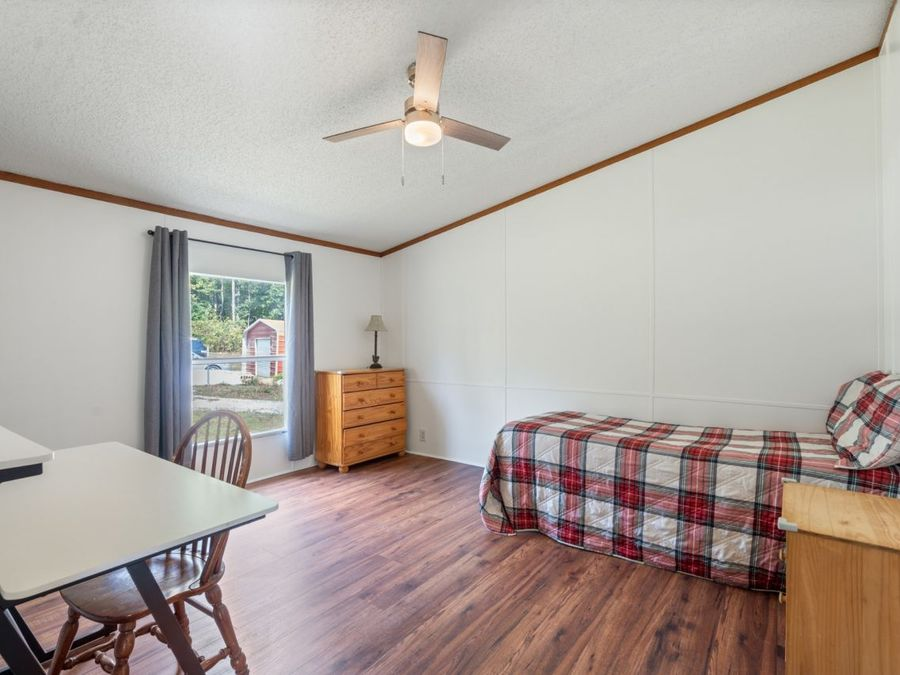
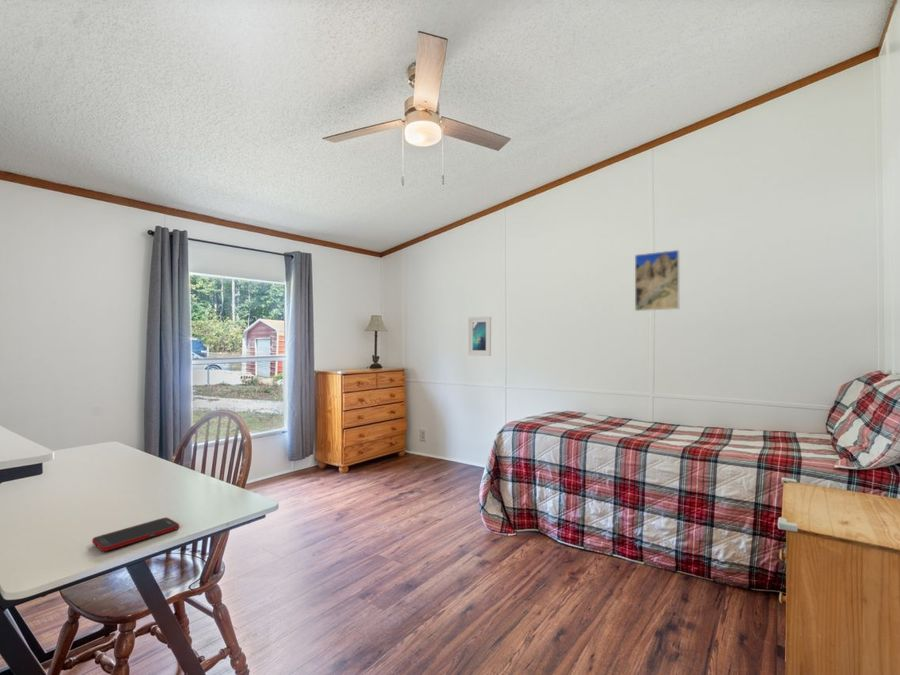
+ cell phone [91,517,180,552]
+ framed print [634,249,680,312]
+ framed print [467,316,492,357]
